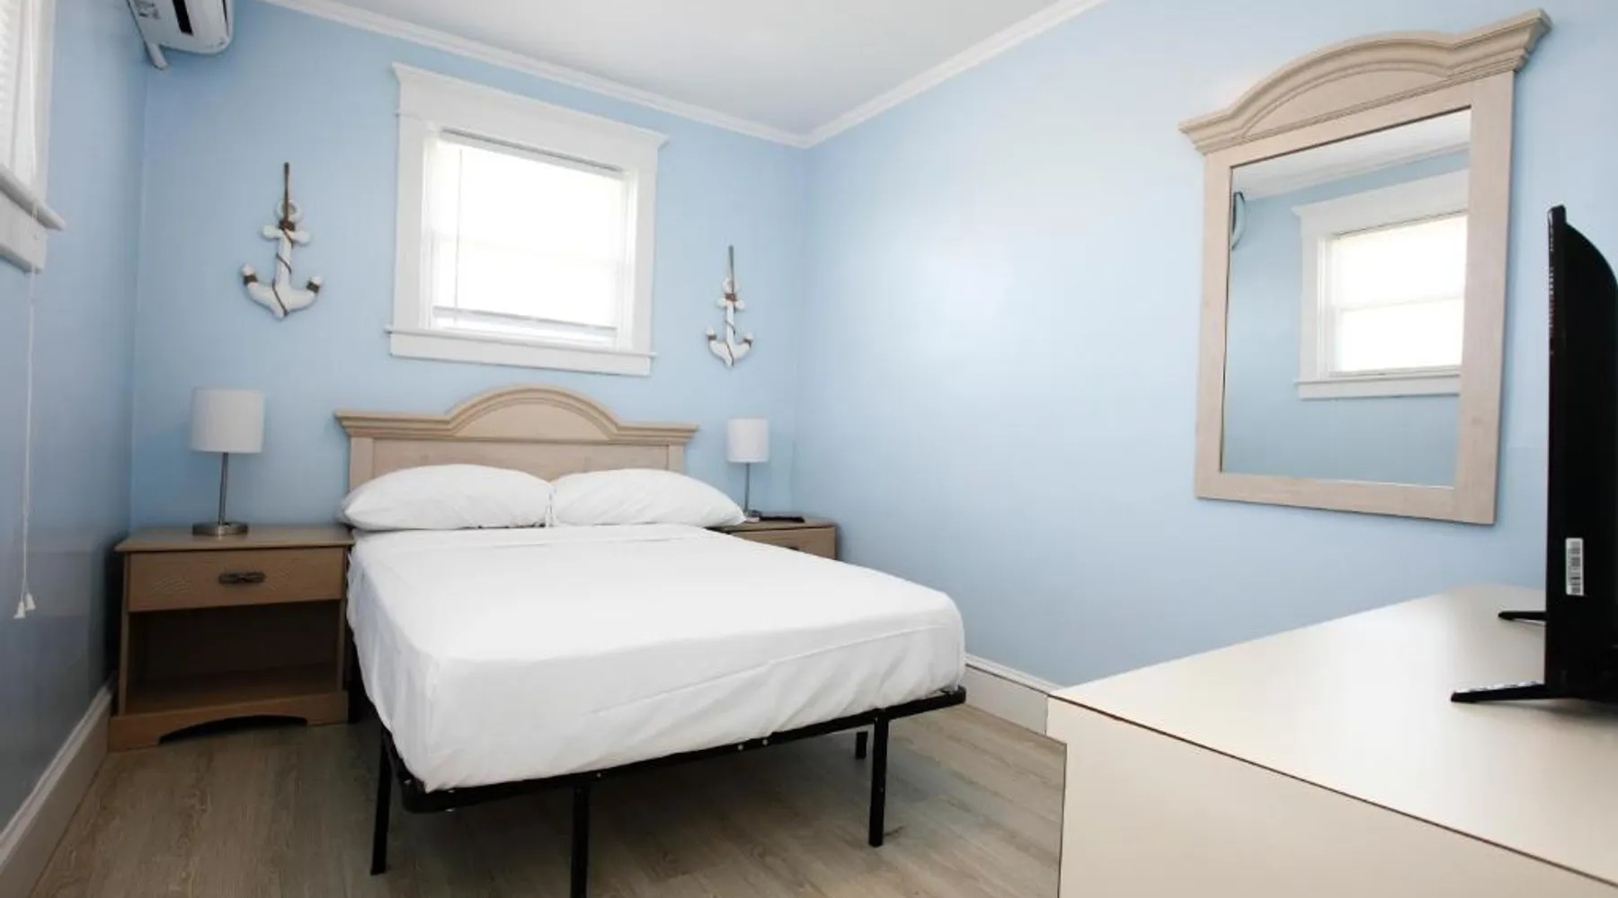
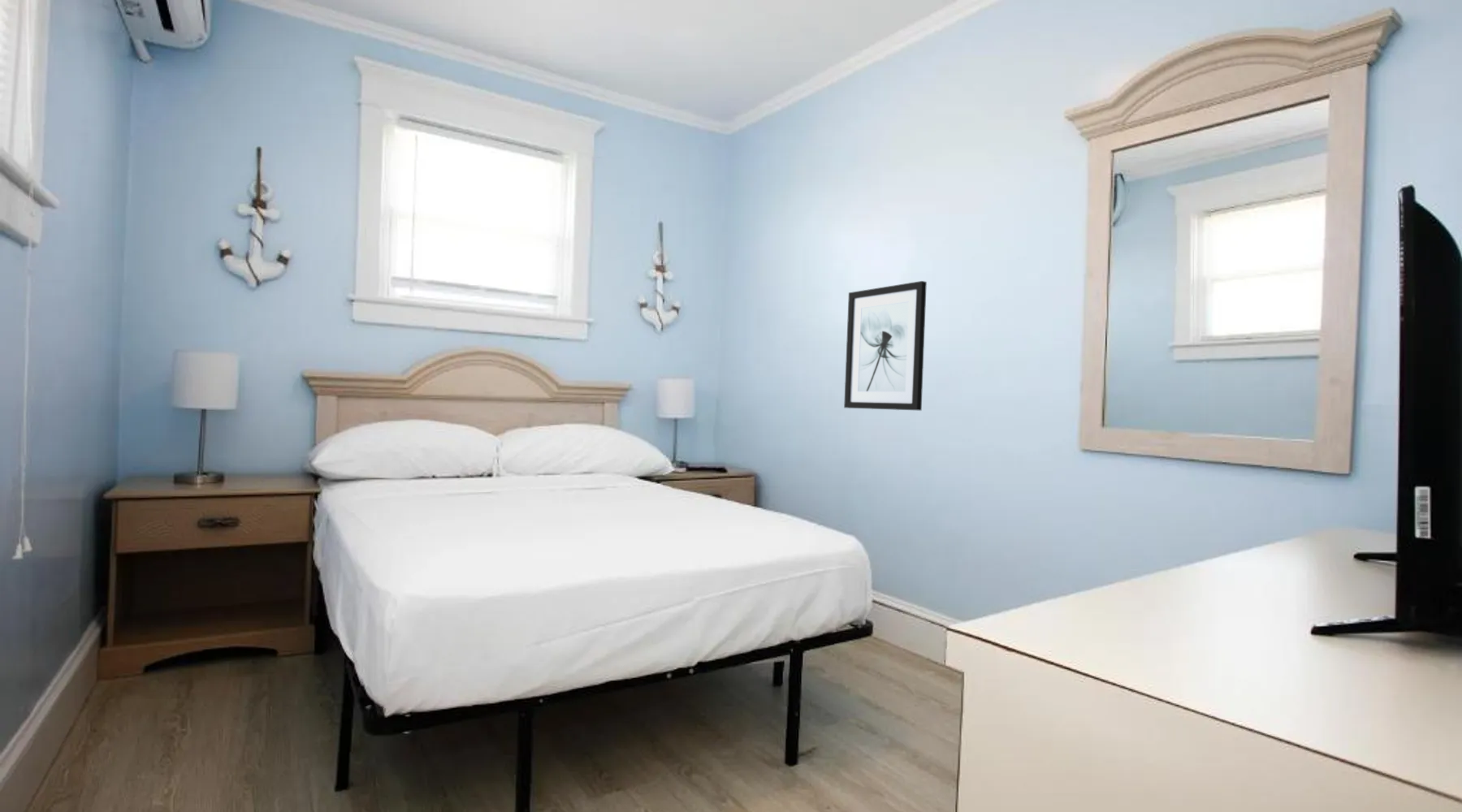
+ wall art [843,280,928,412]
